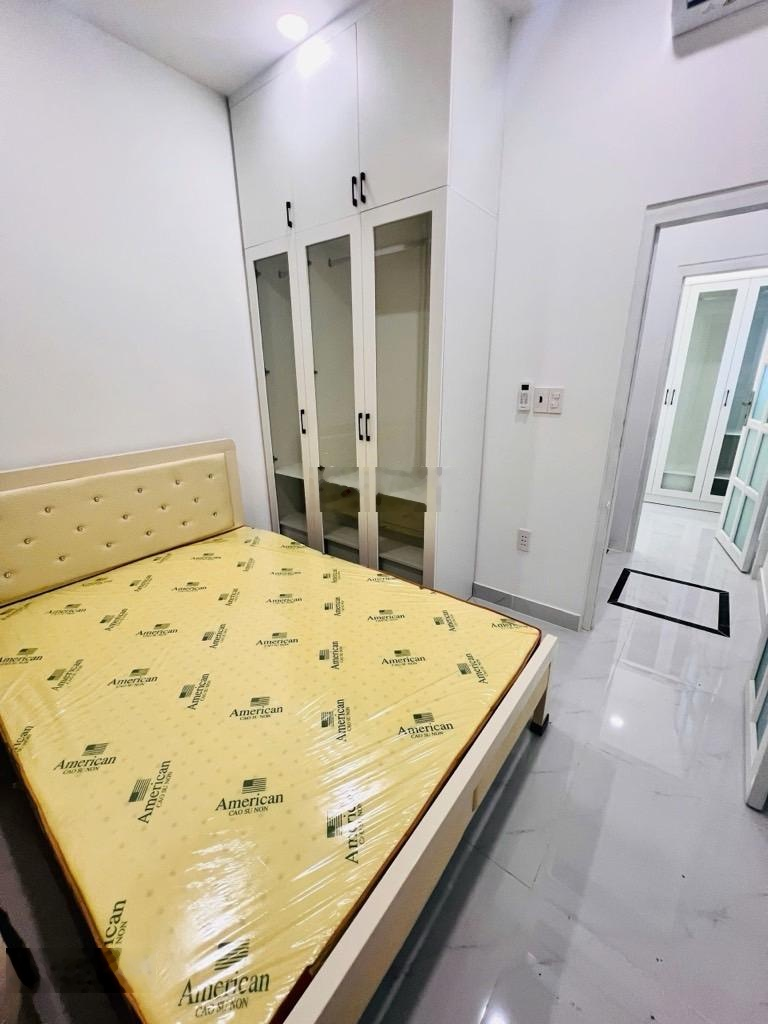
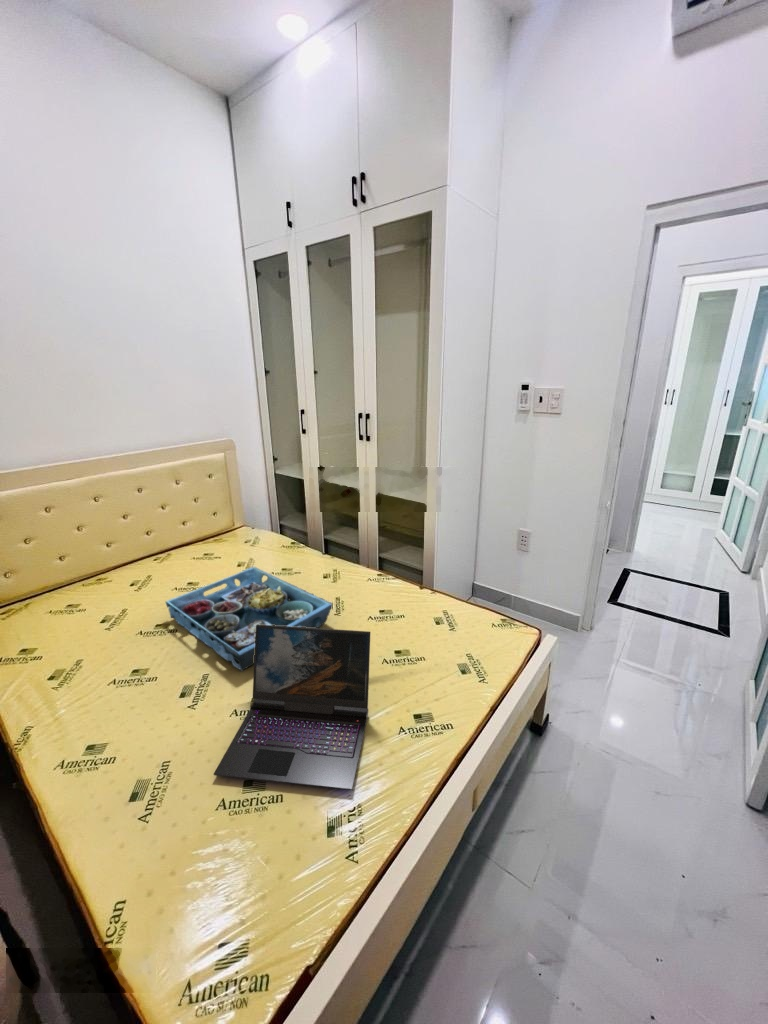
+ laptop [213,624,371,791]
+ serving tray [164,566,333,672]
